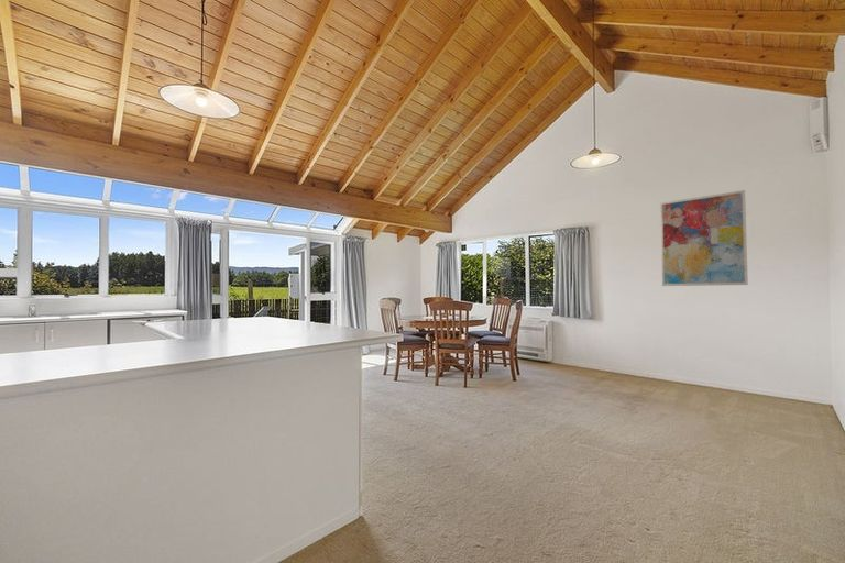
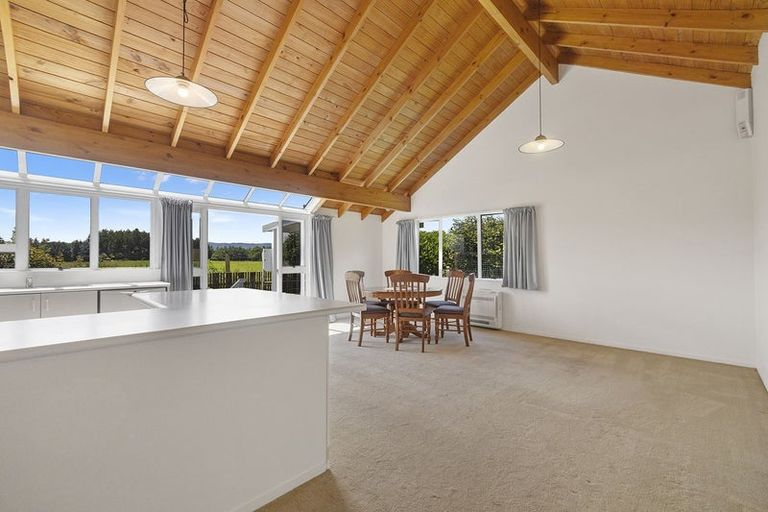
- wall art [659,189,749,287]
